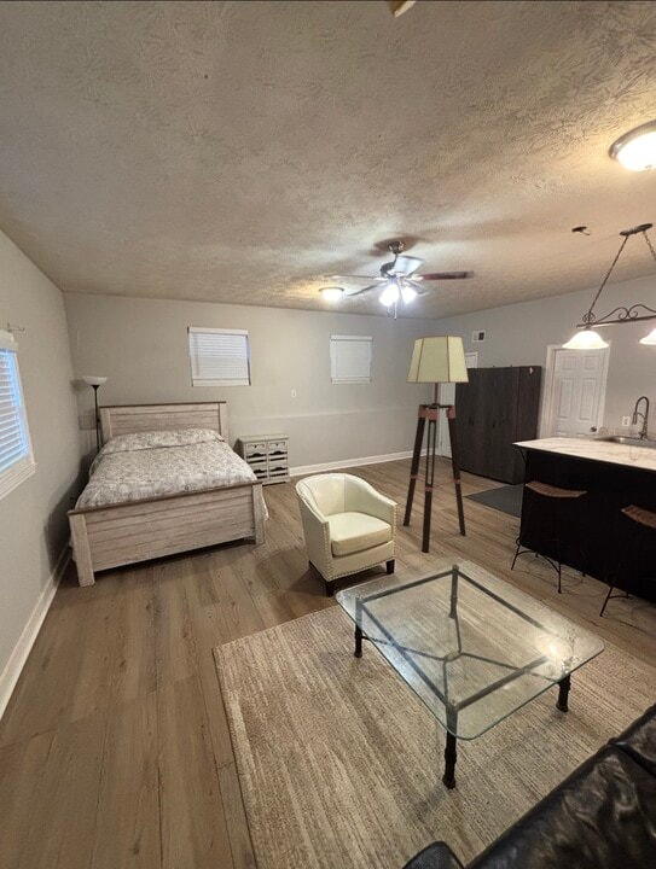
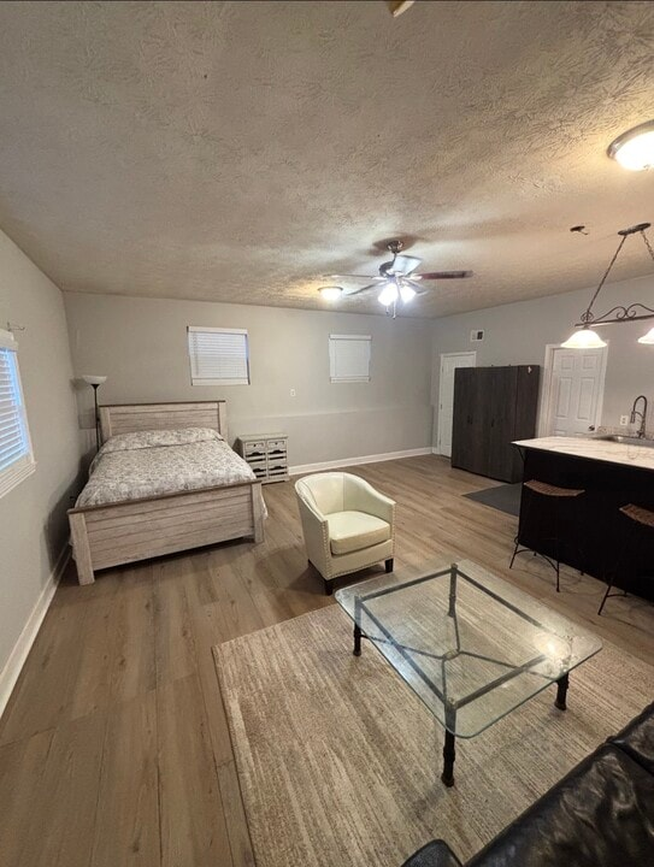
- floor lamp [402,334,470,553]
